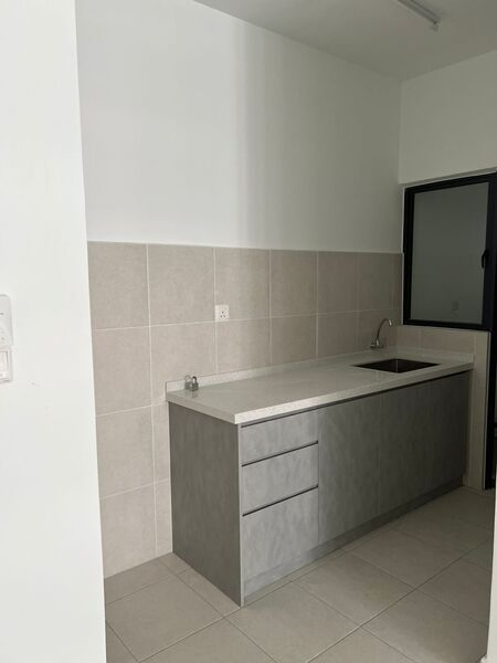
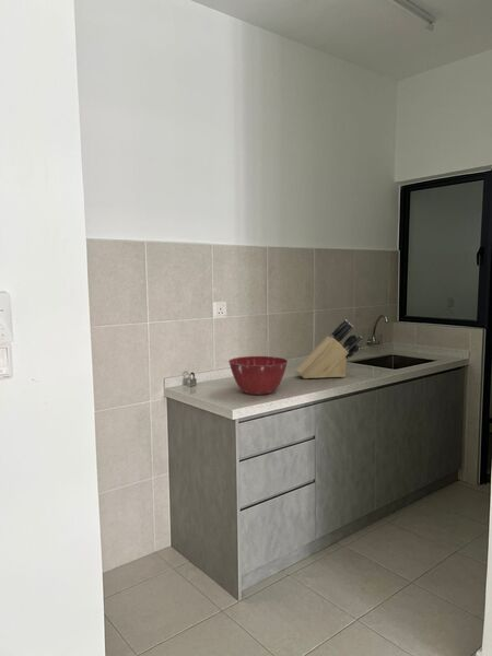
+ mixing bowl [227,355,289,396]
+ knife block [294,318,363,379]
